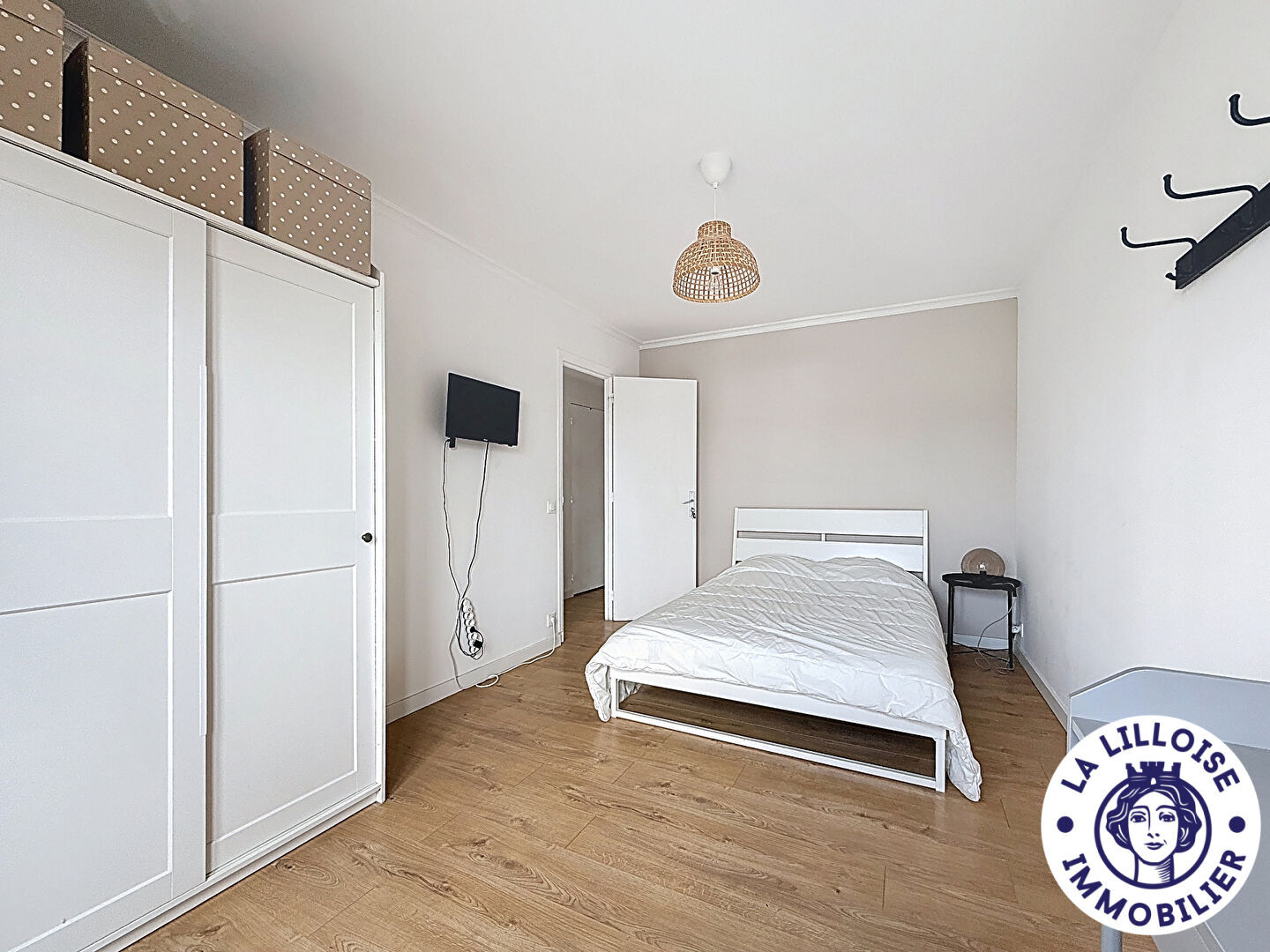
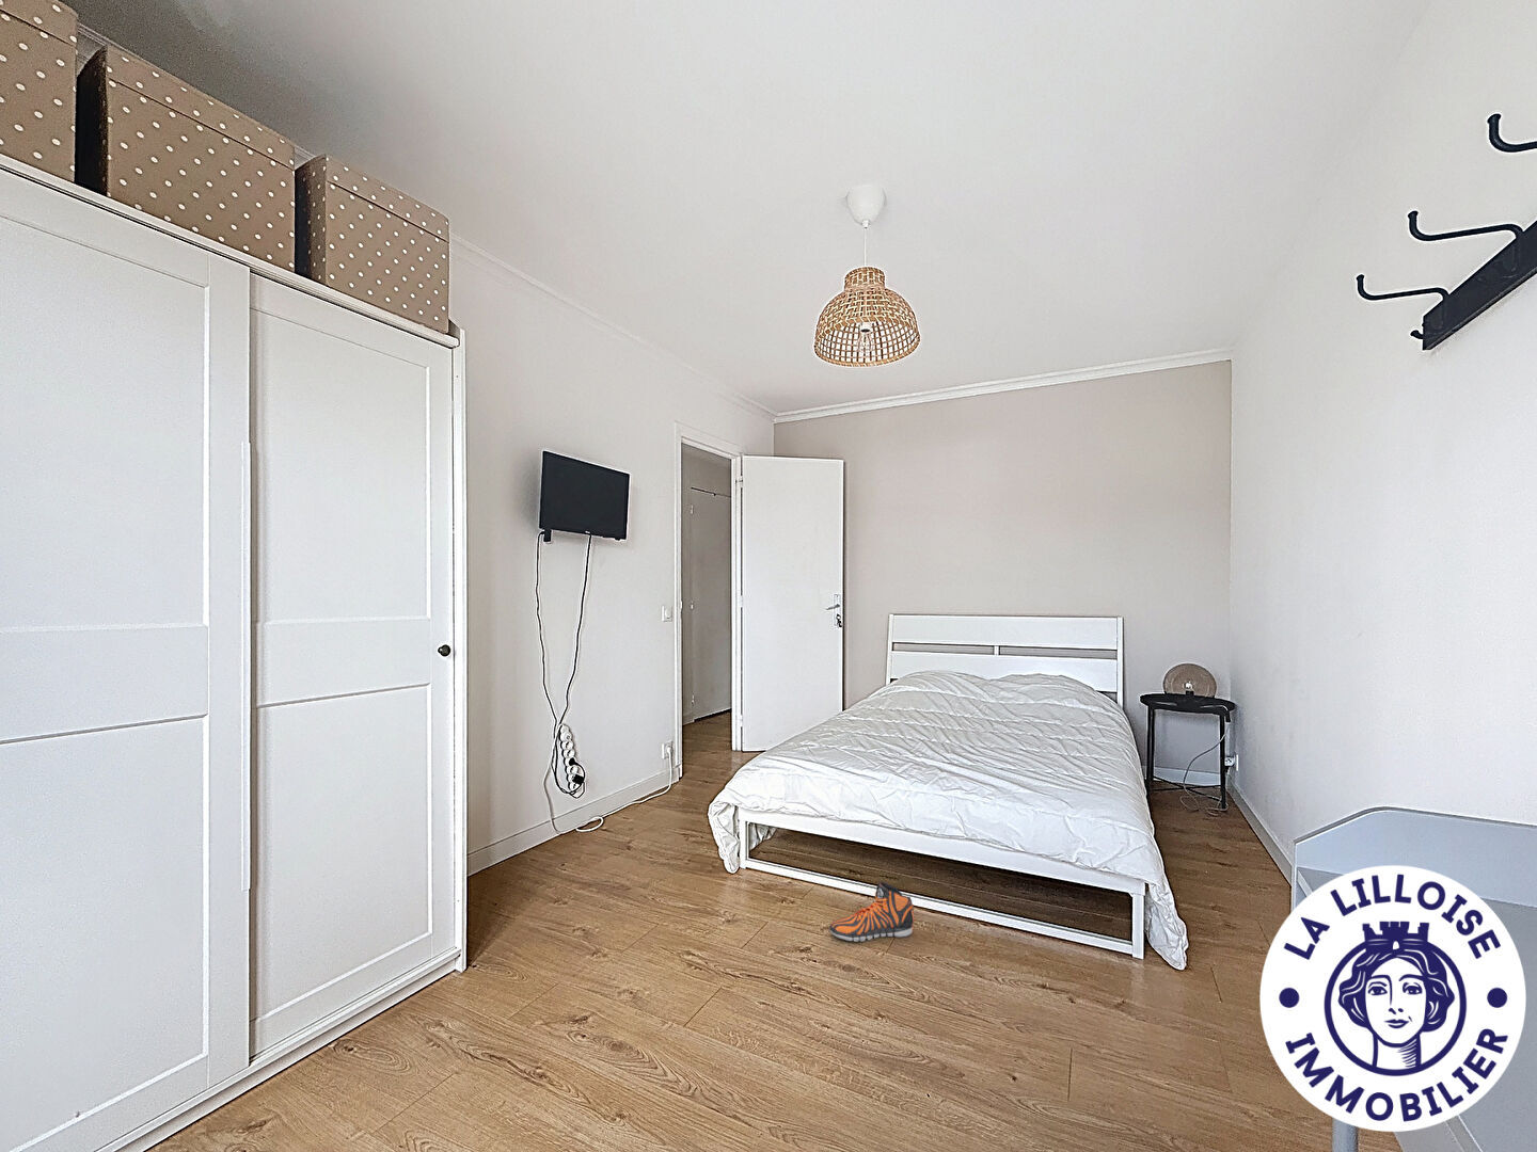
+ sneaker [828,881,916,943]
